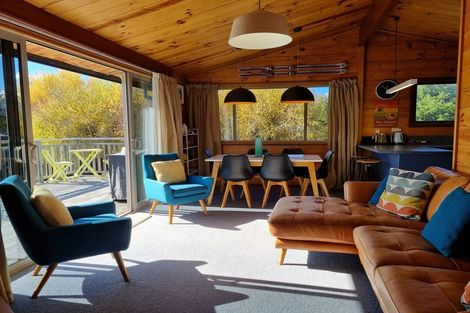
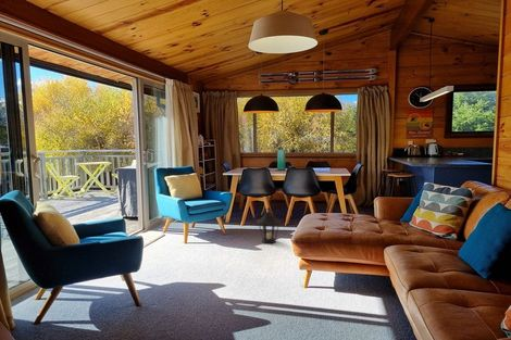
+ lantern [256,206,283,244]
